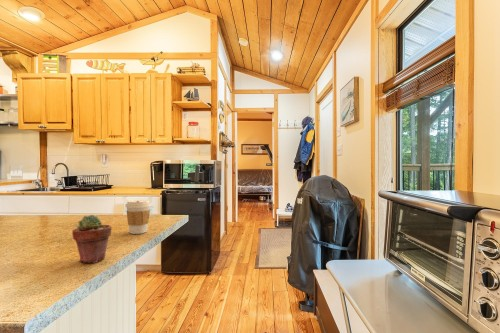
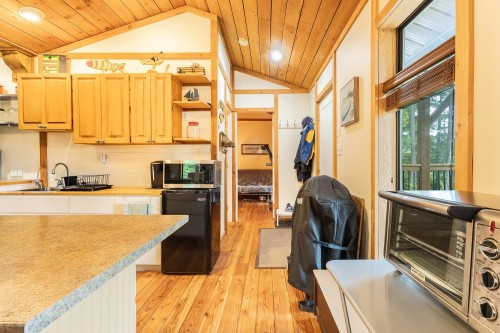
- coffee cup [125,199,152,235]
- potted succulent [71,214,112,264]
